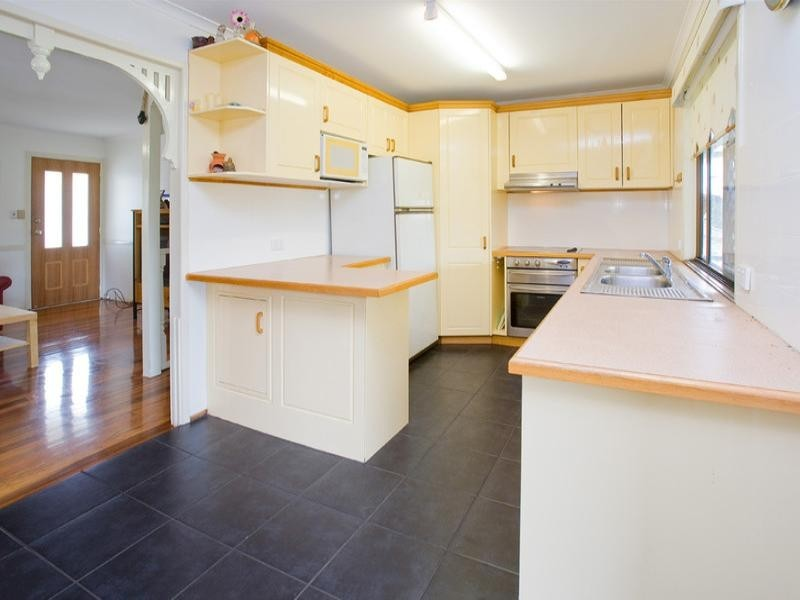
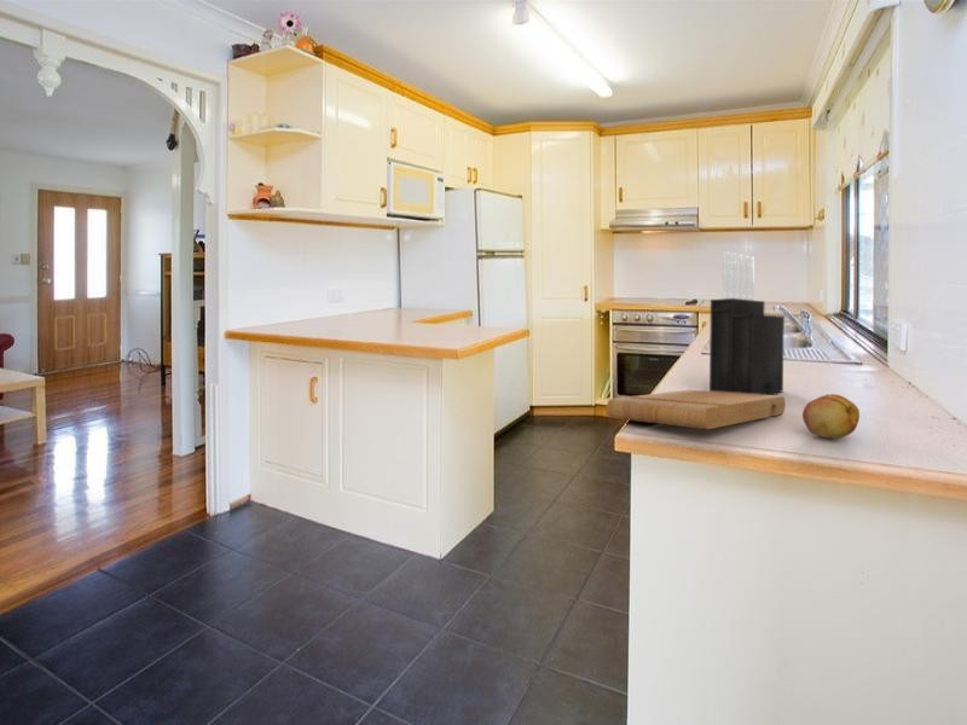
+ cutting board [604,389,787,430]
+ fruit [801,393,861,440]
+ knife block [708,250,786,395]
